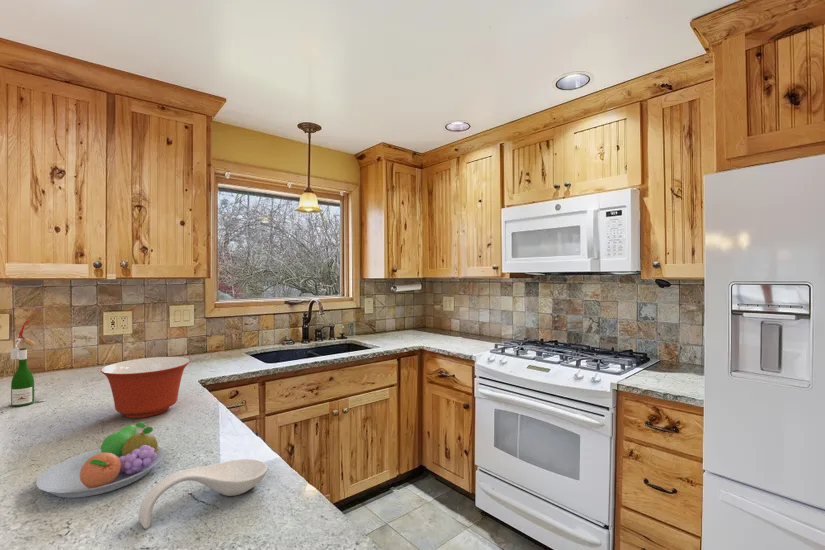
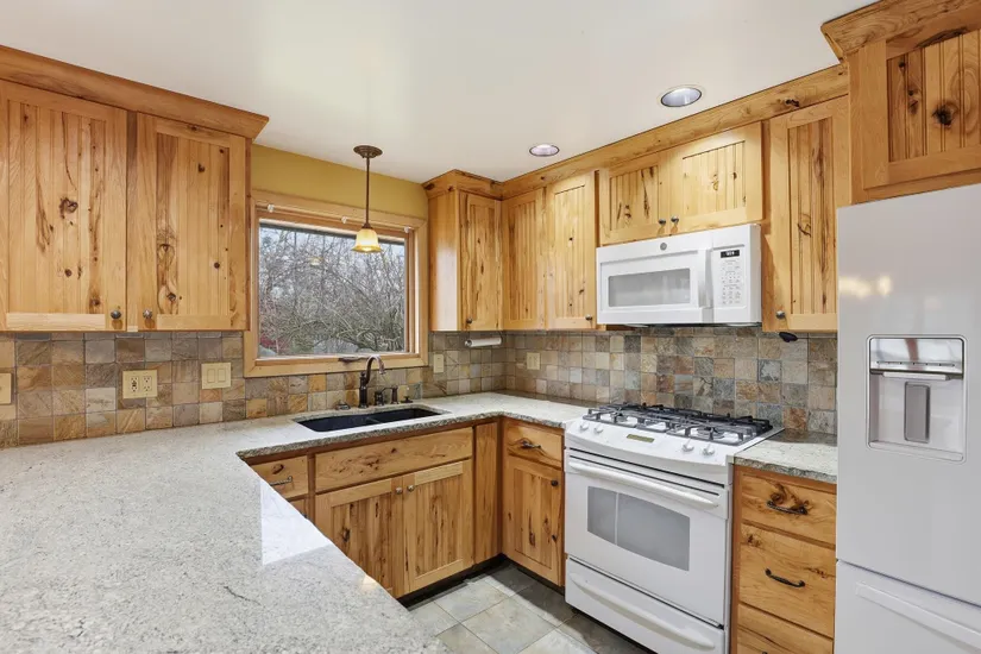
- spoon rest [138,458,269,530]
- mixing bowl [100,356,191,419]
- wine bottle [10,318,46,407]
- fruit bowl [35,421,165,499]
